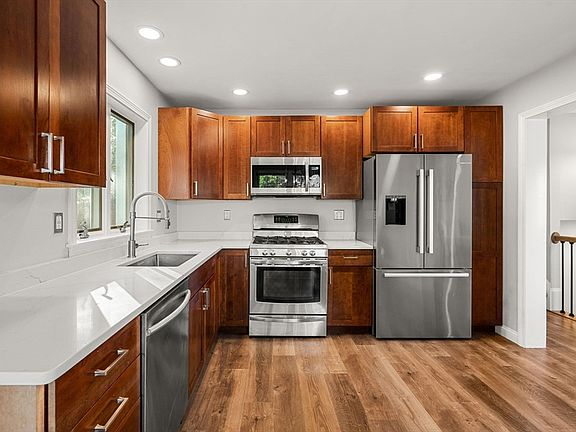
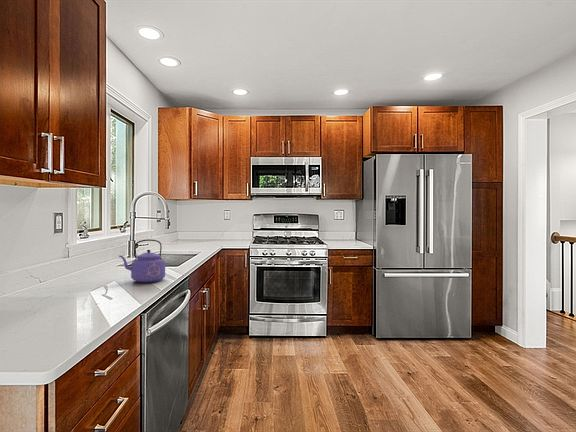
+ kettle [118,238,166,284]
